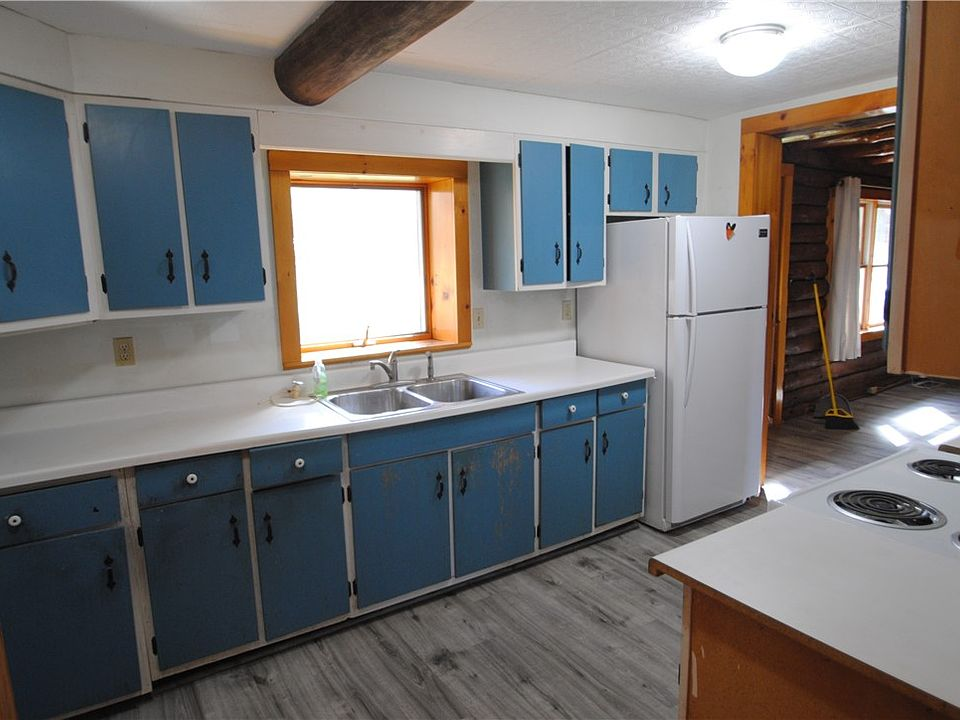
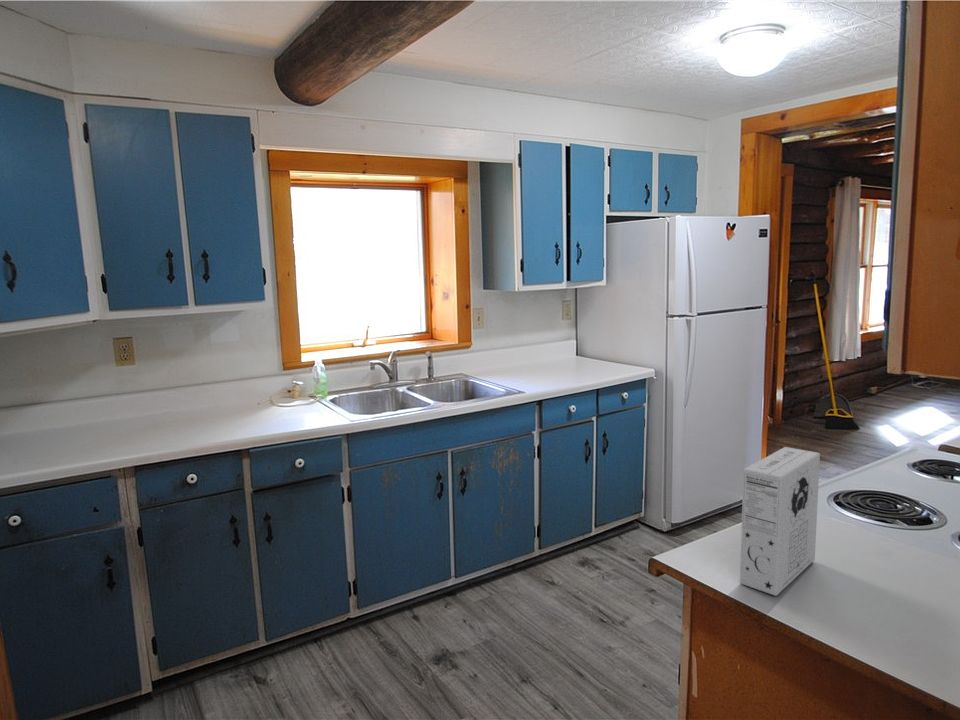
+ cereal box [739,446,821,597]
